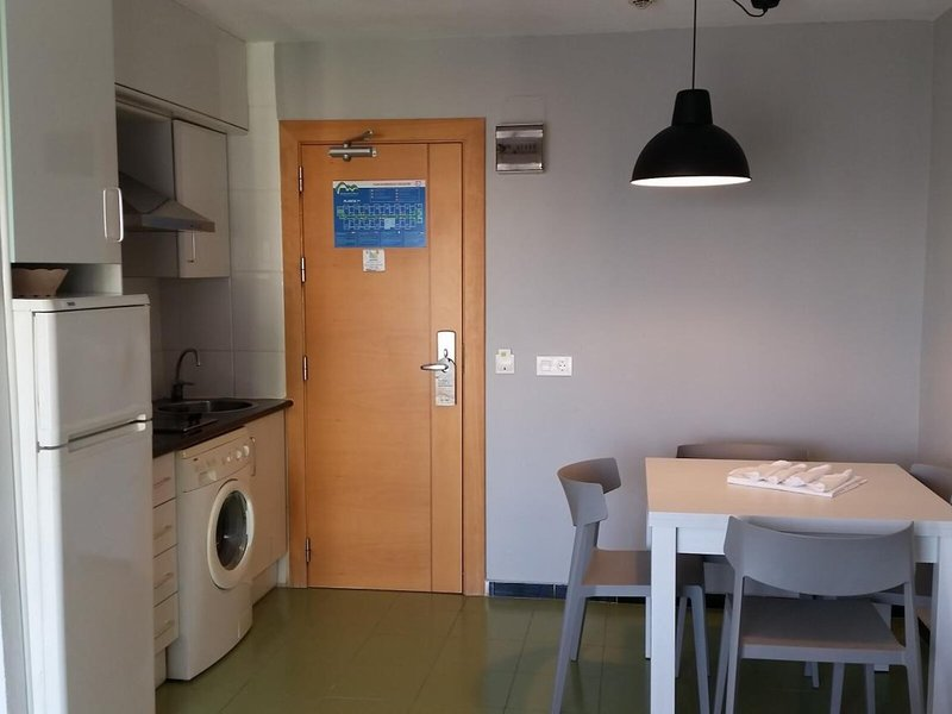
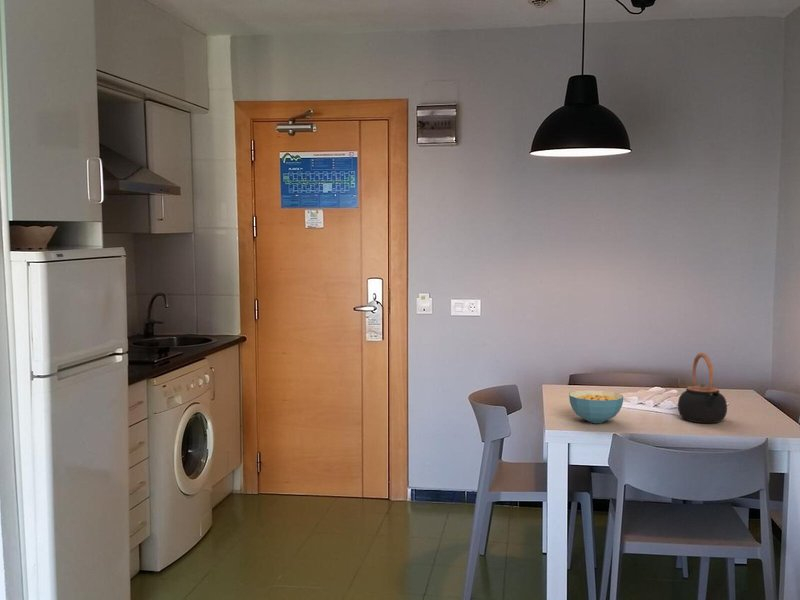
+ teapot [677,352,728,424]
+ cereal bowl [568,389,624,424]
